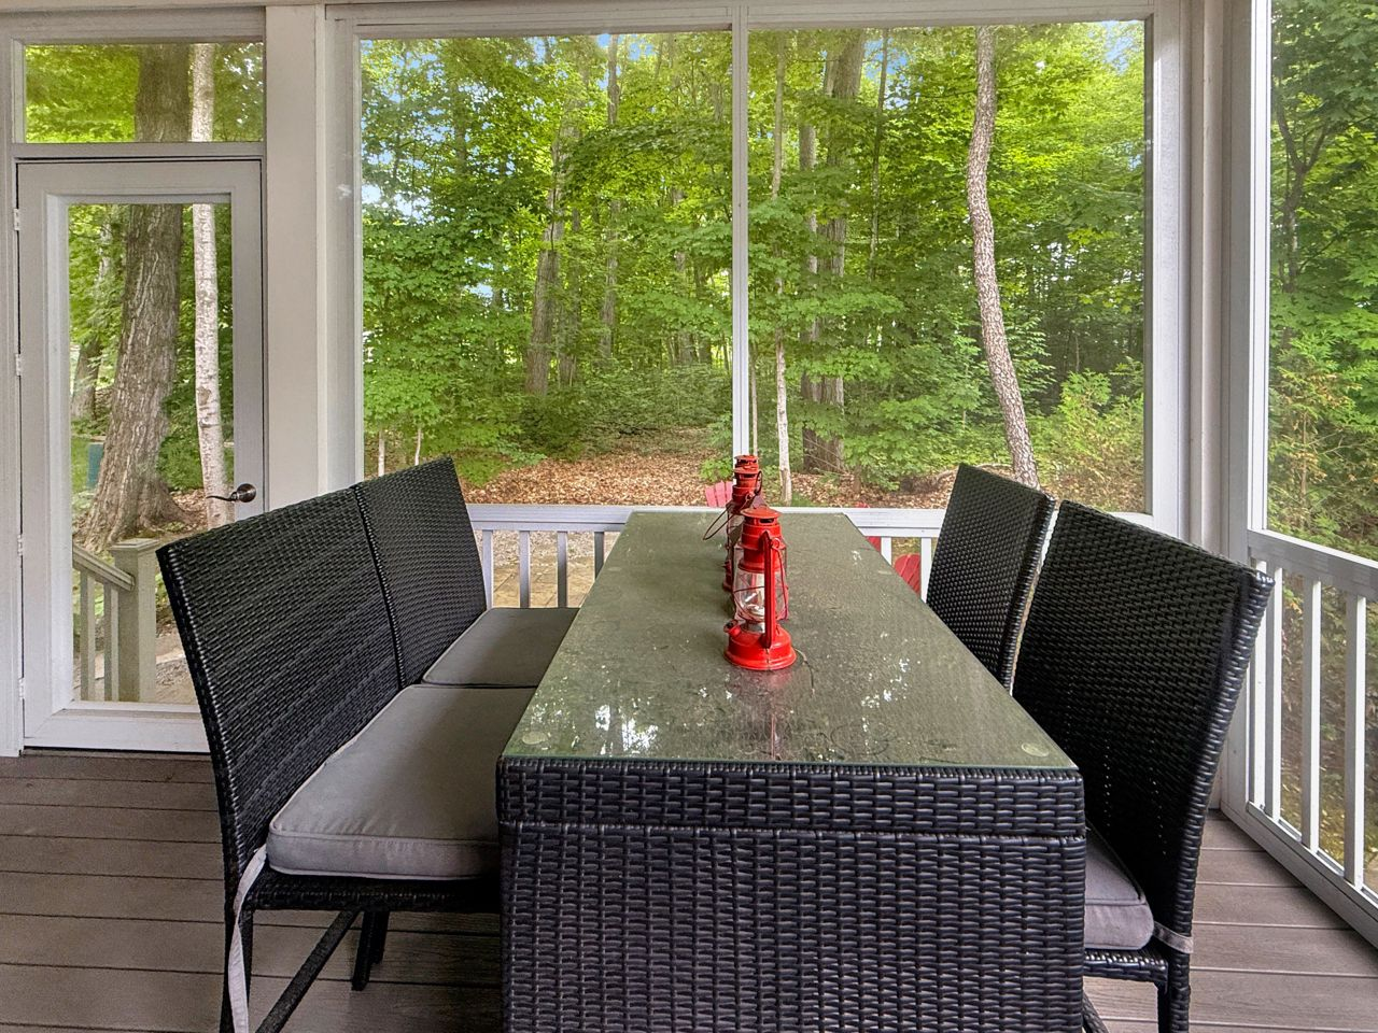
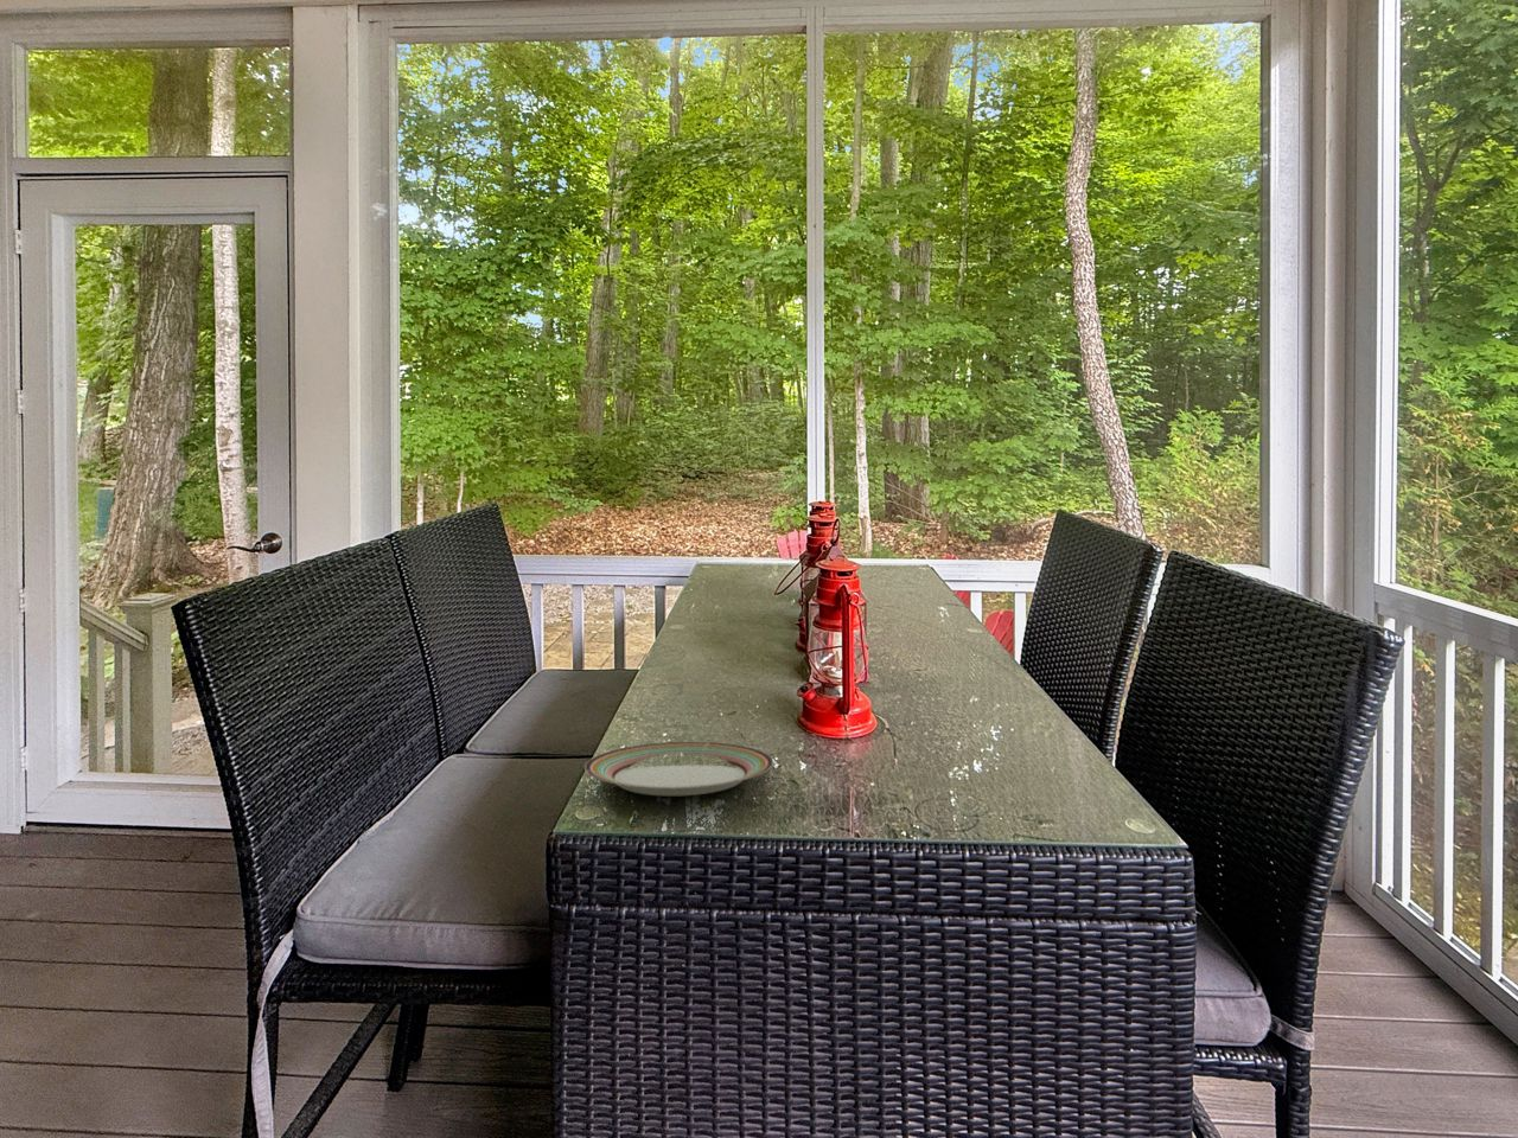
+ plate [583,741,775,796]
